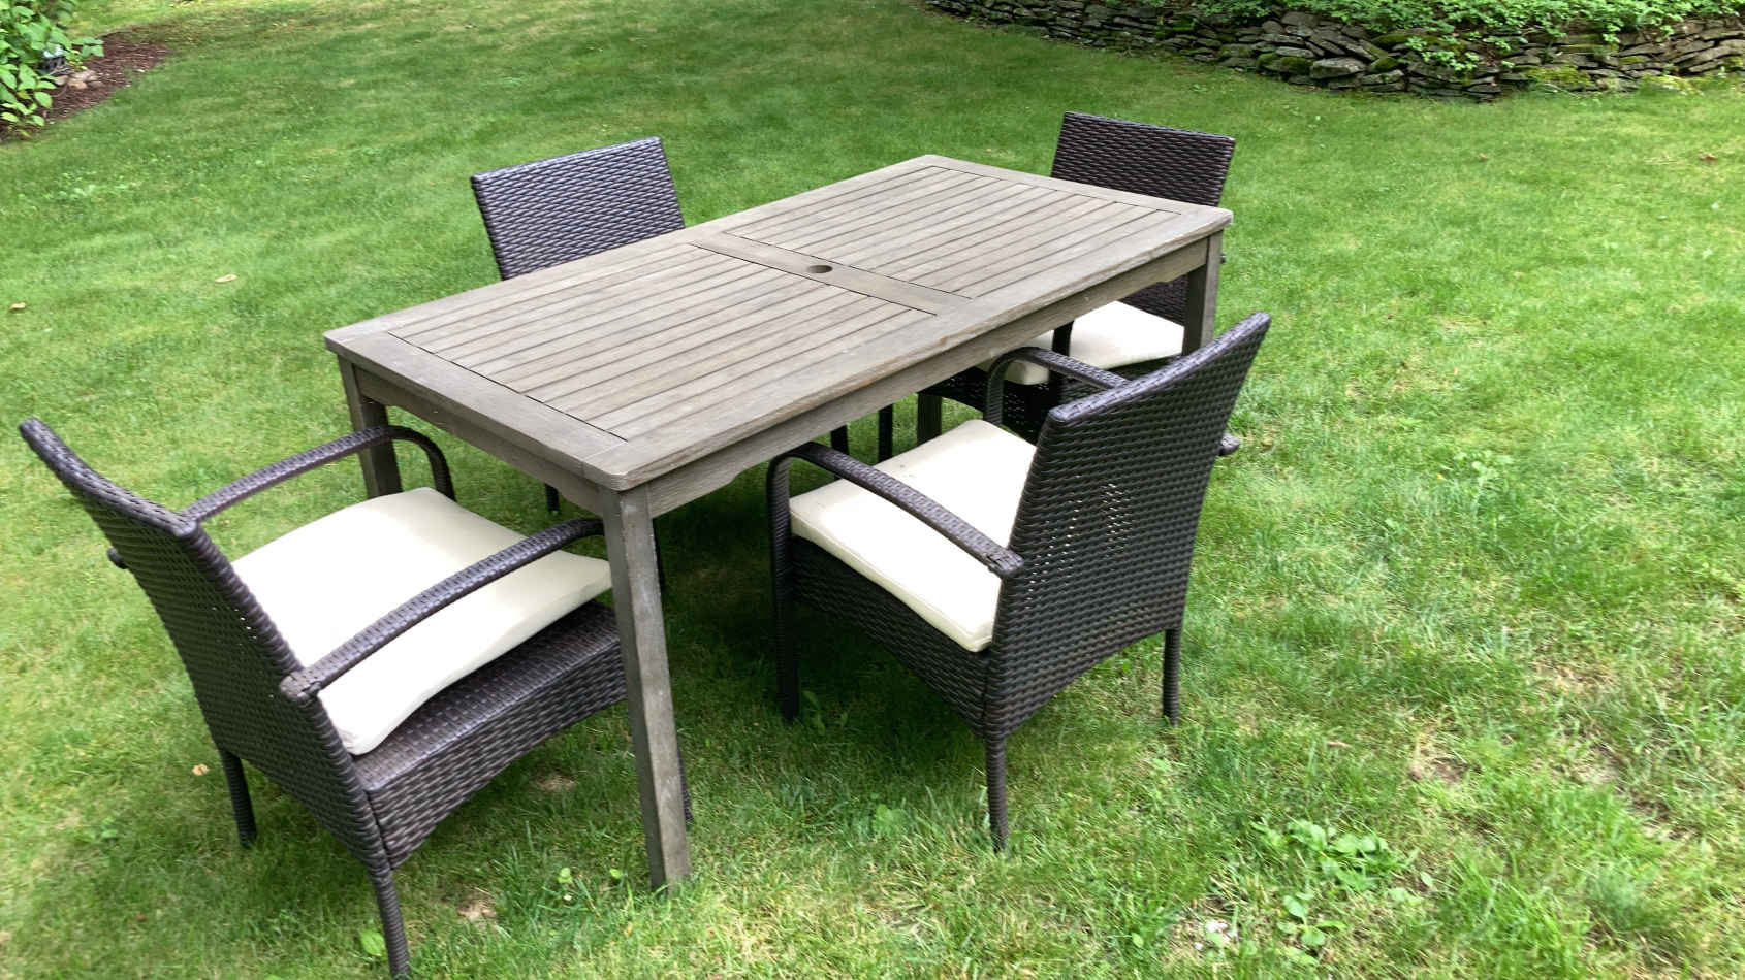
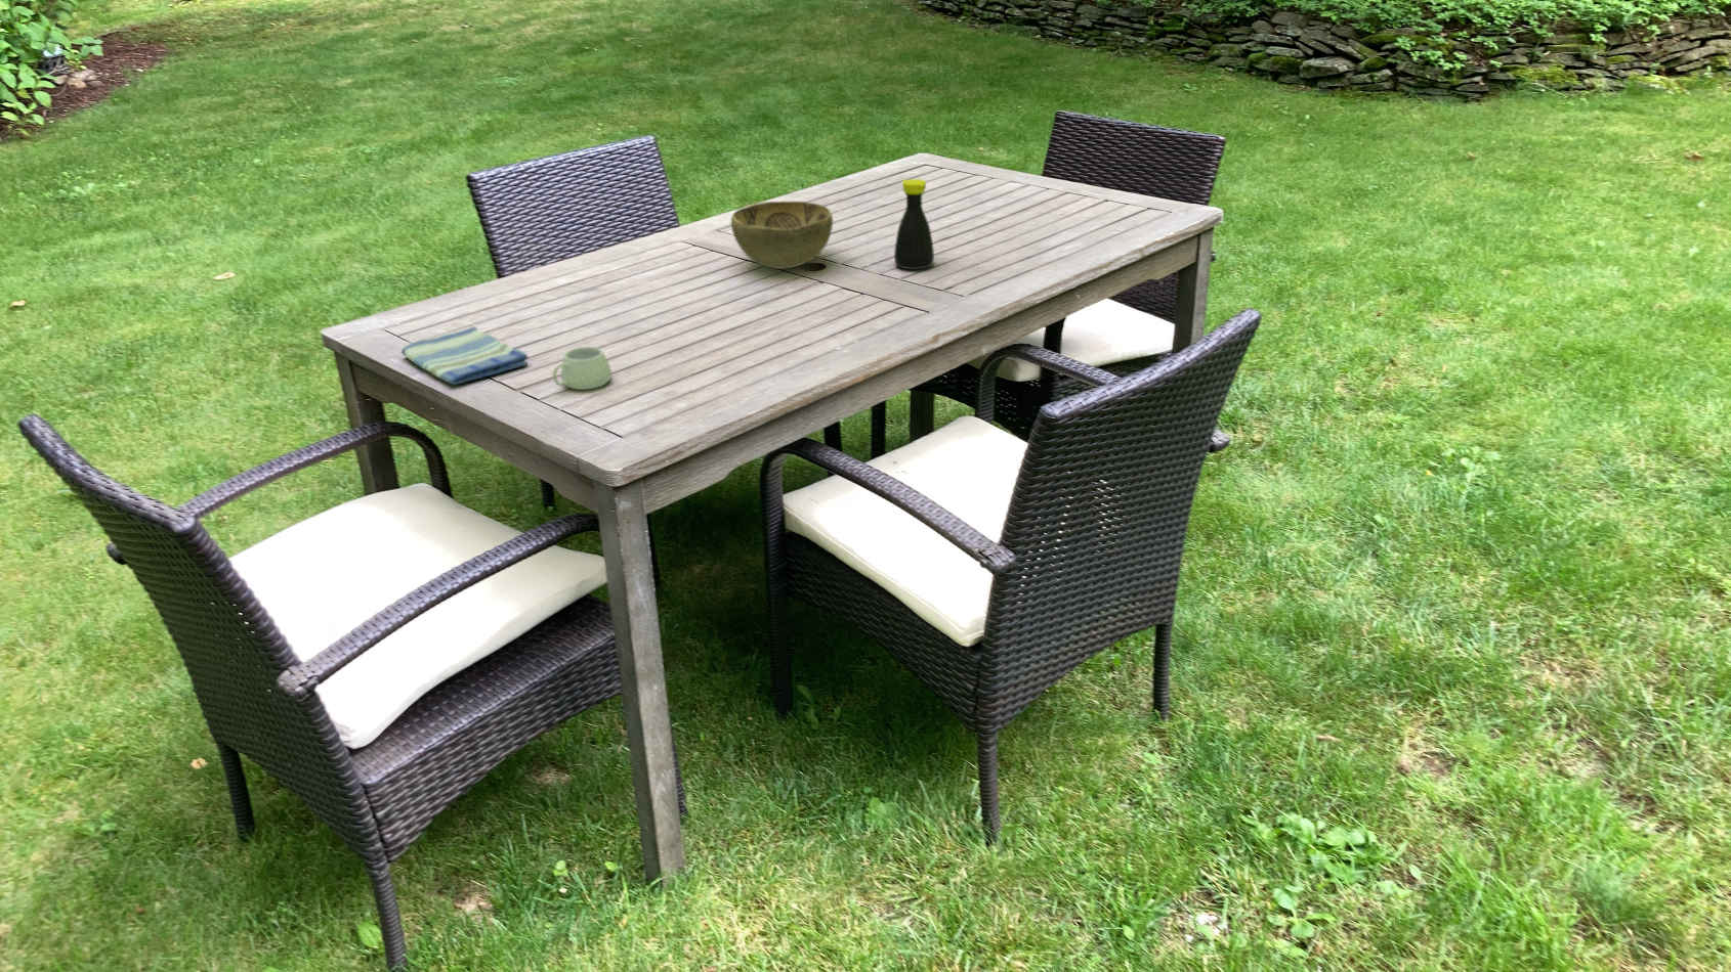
+ bottle [893,178,936,270]
+ dish towel [401,326,529,386]
+ decorative bowl [730,201,833,270]
+ mug [552,346,612,391]
